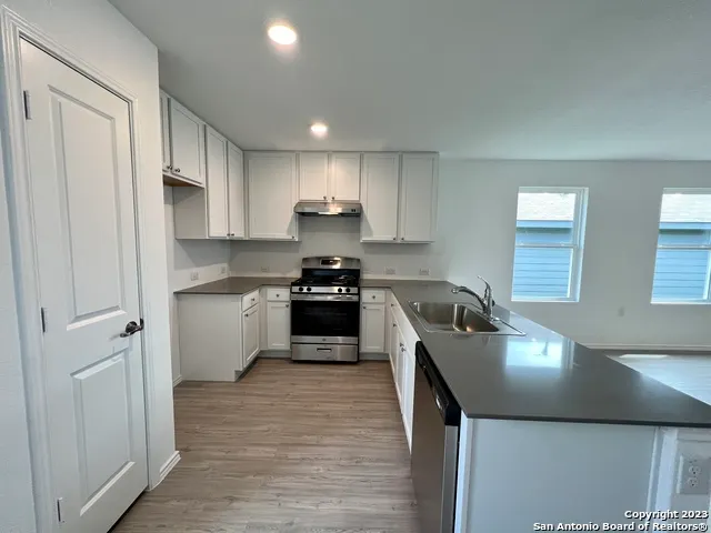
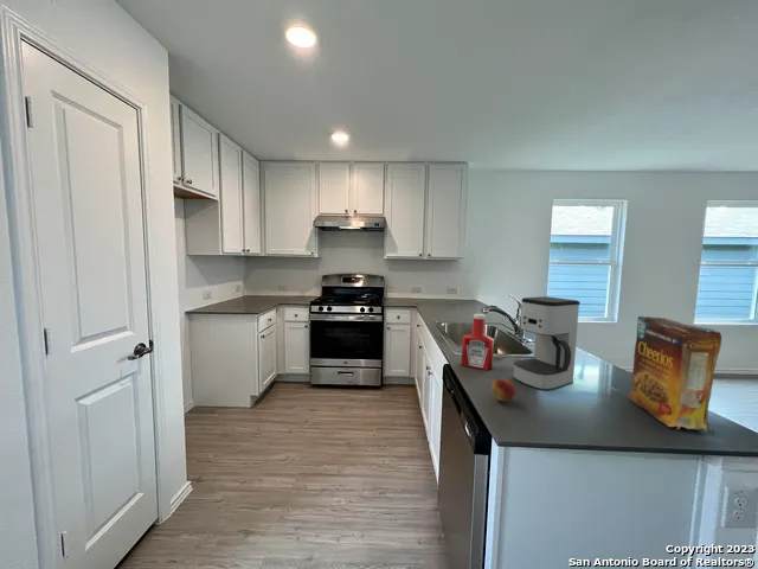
+ coffee maker [512,295,580,391]
+ soap bottle [461,313,495,371]
+ cereal box [627,315,722,434]
+ fruit [490,378,518,403]
